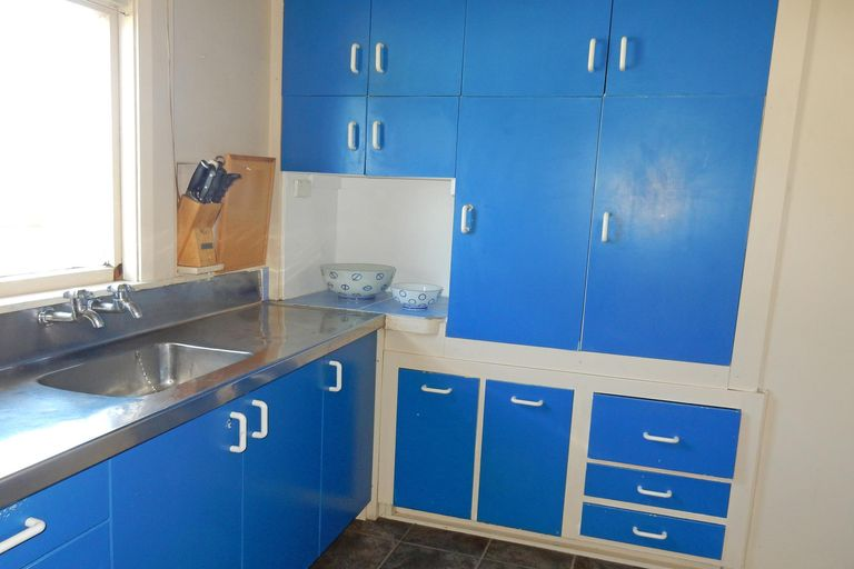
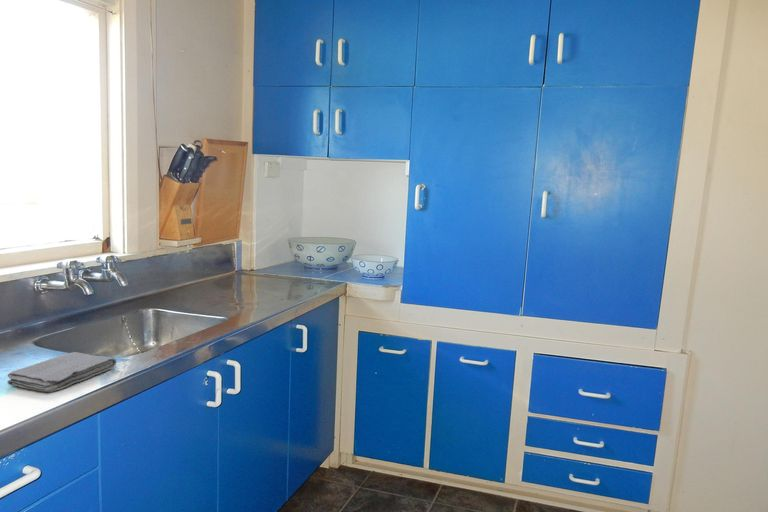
+ washcloth [6,351,117,393]
